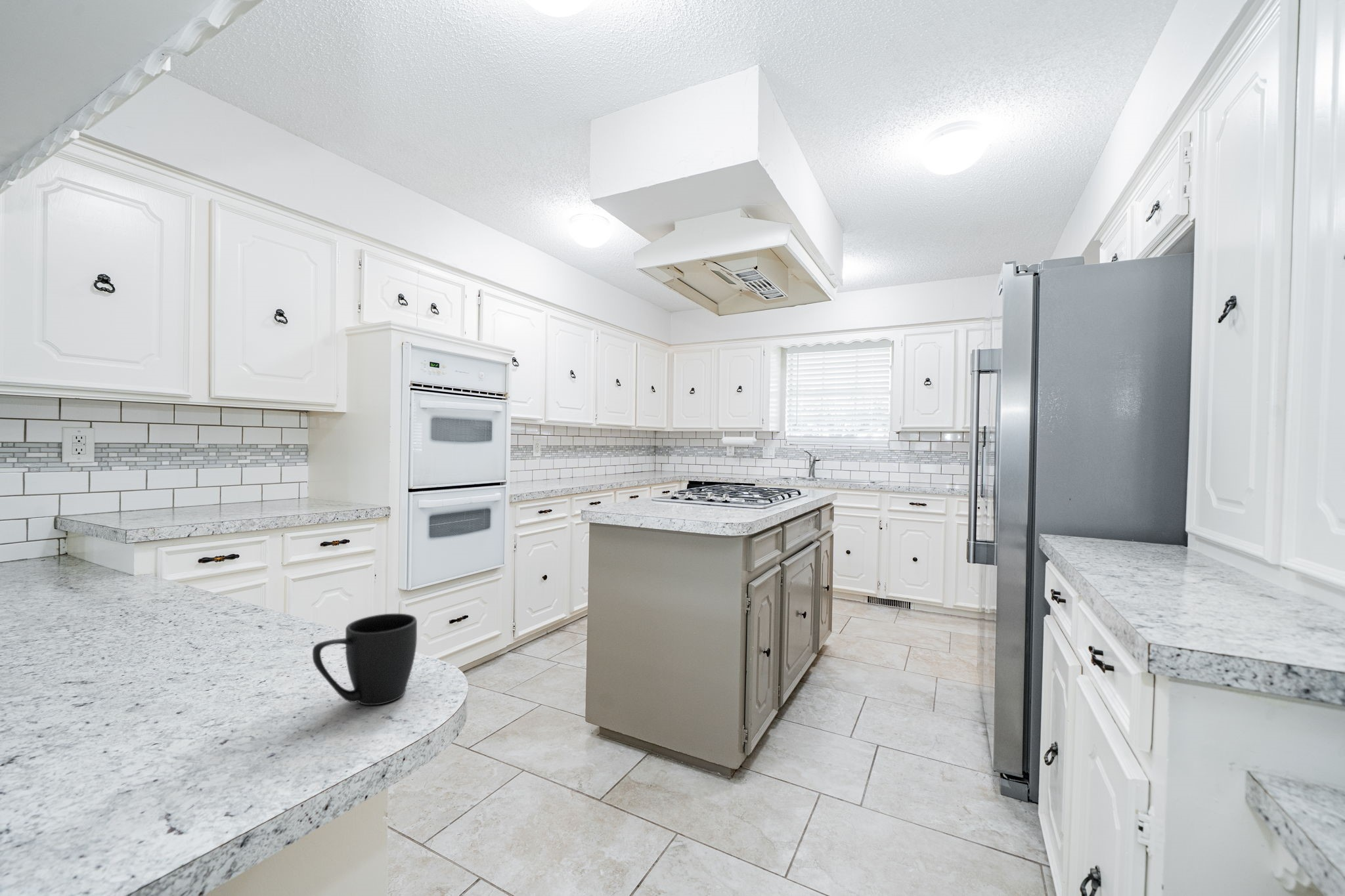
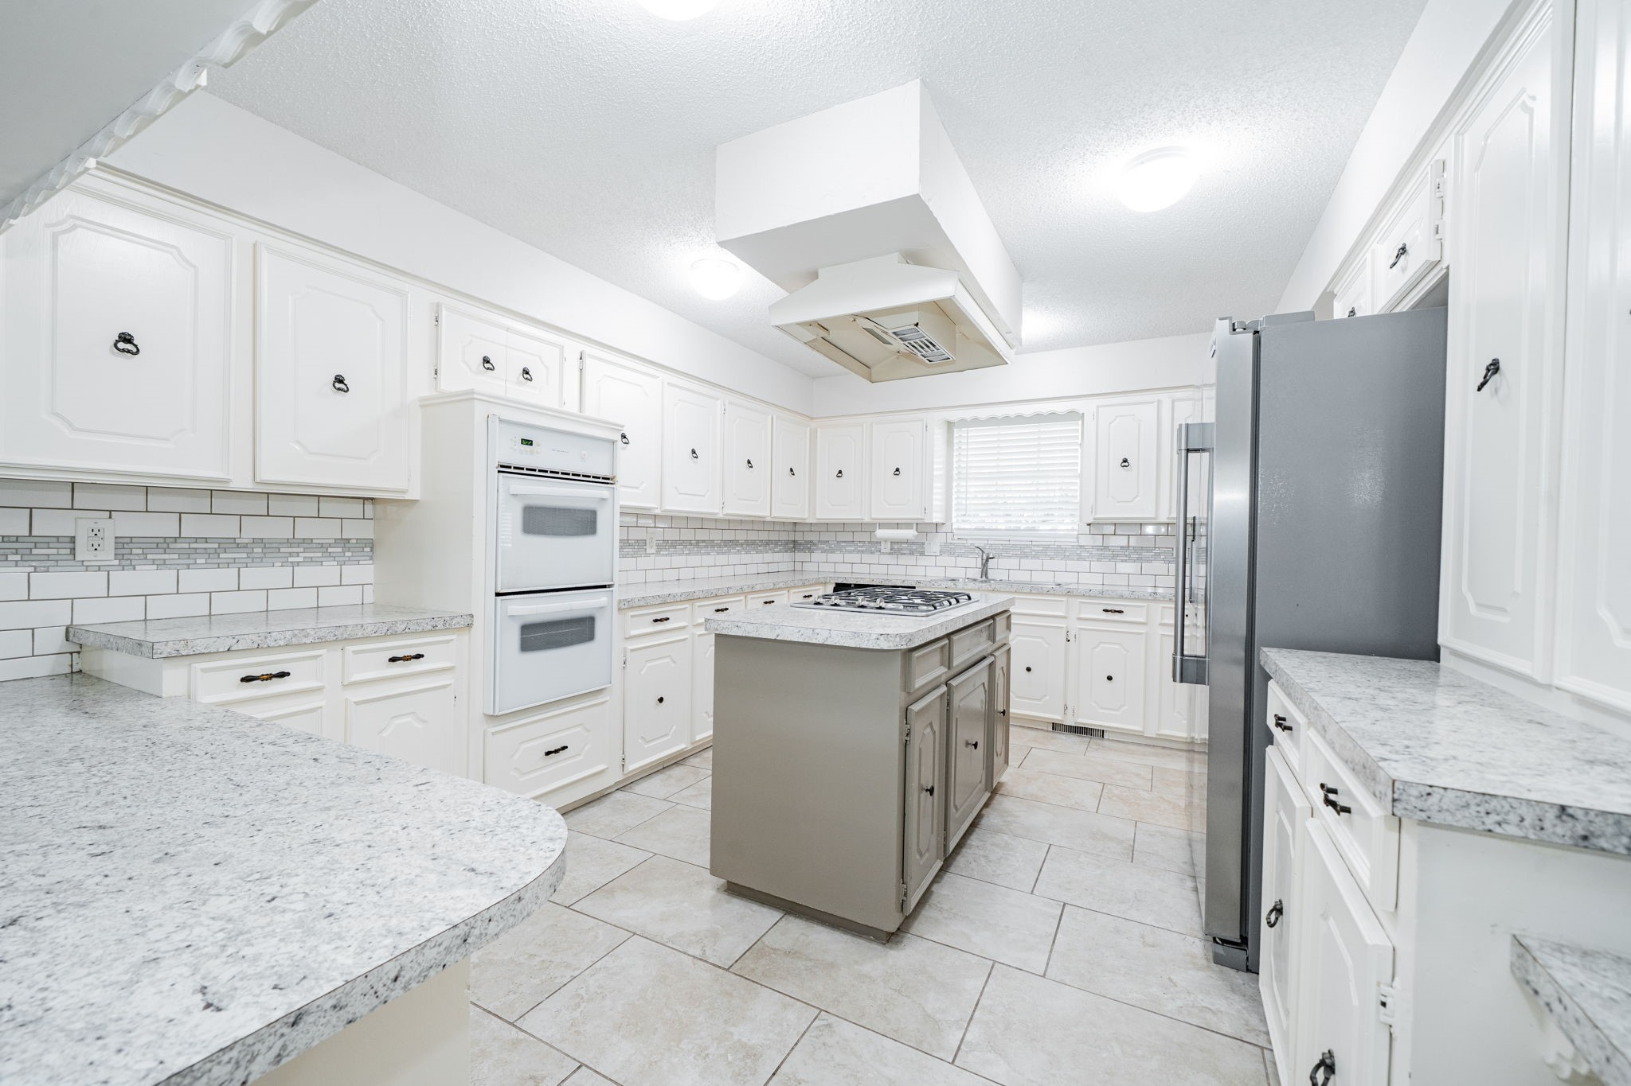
- mug [312,613,418,706]
